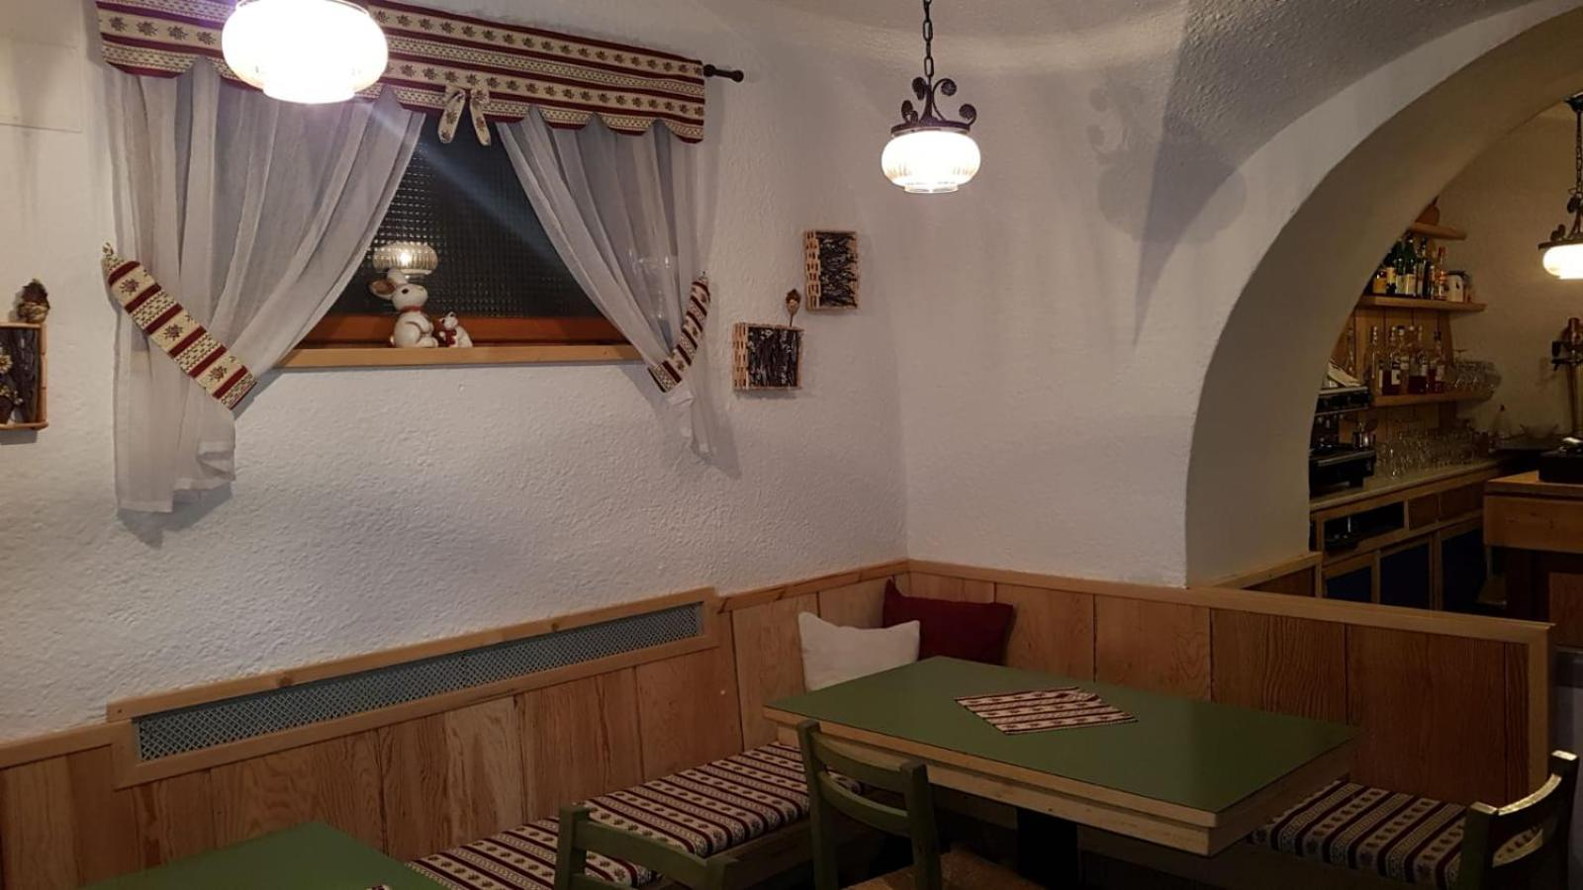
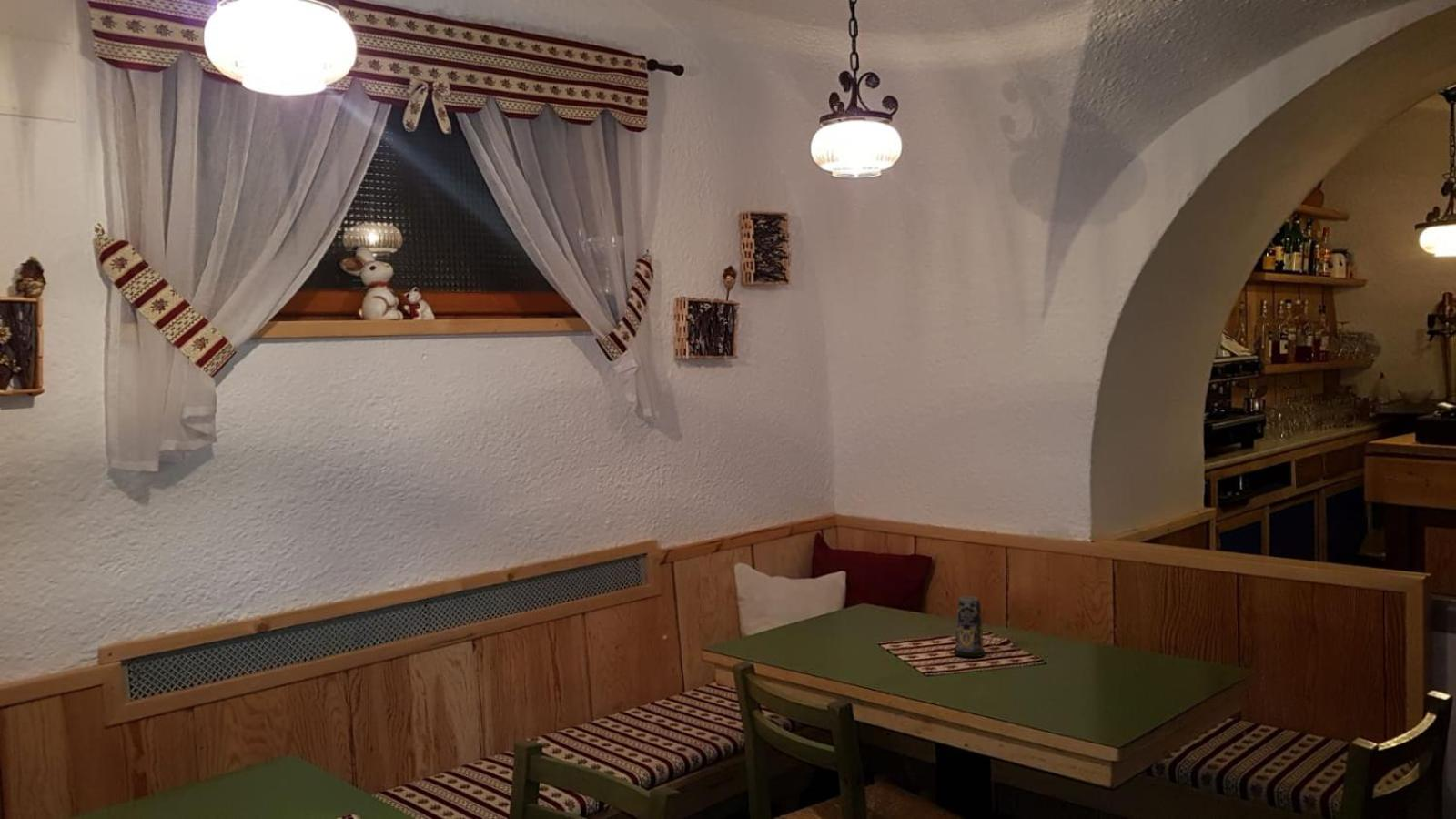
+ candle [953,595,986,658]
